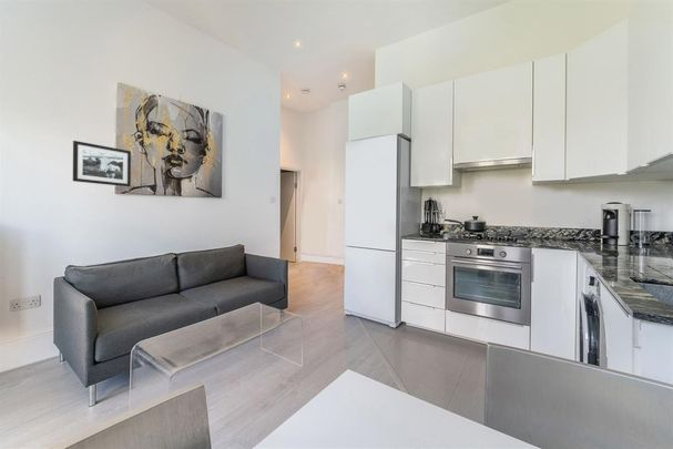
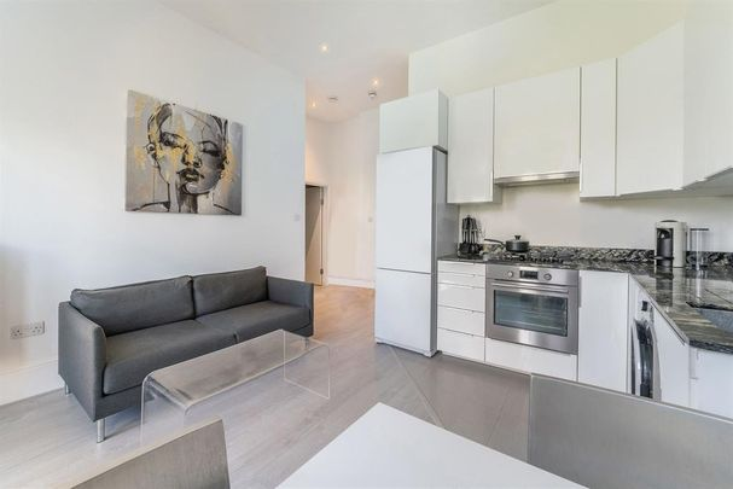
- picture frame [72,140,132,187]
